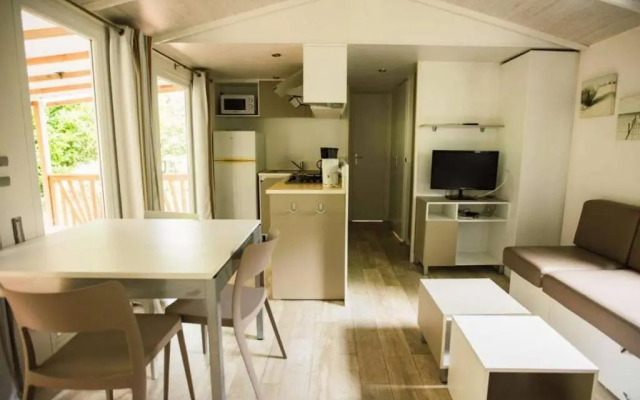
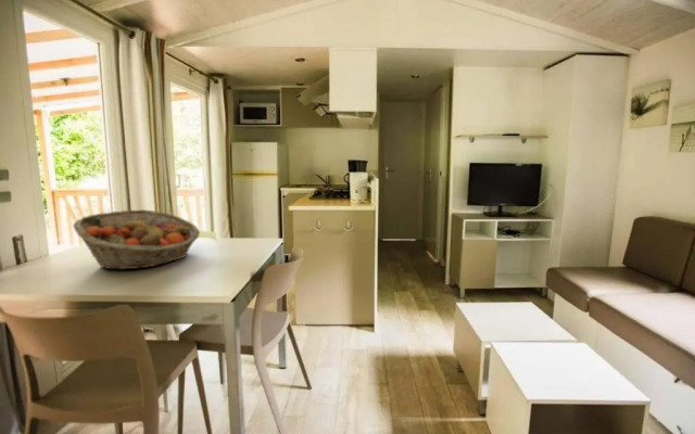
+ fruit basket [72,208,201,270]
